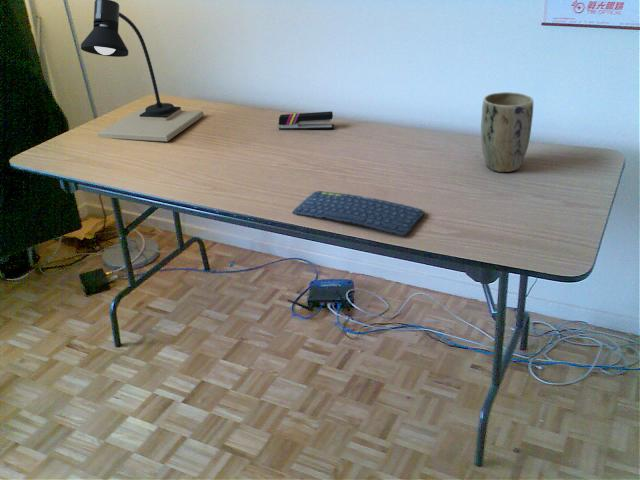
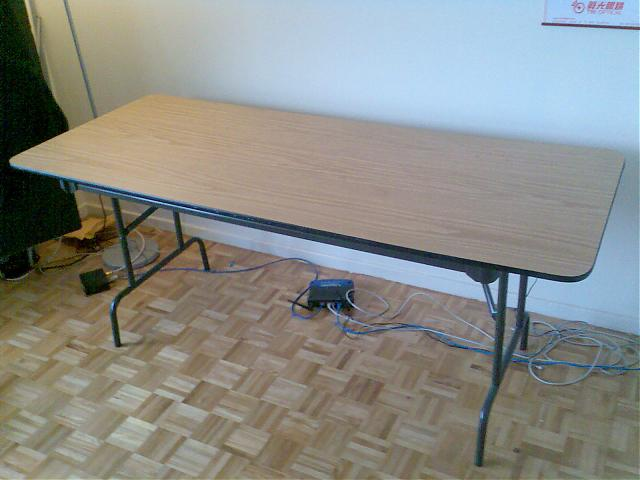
- keyboard [291,190,425,237]
- stapler [278,110,335,131]
- plant pot [480,91,534,173]
- desk lamp [80,0,205,142]
